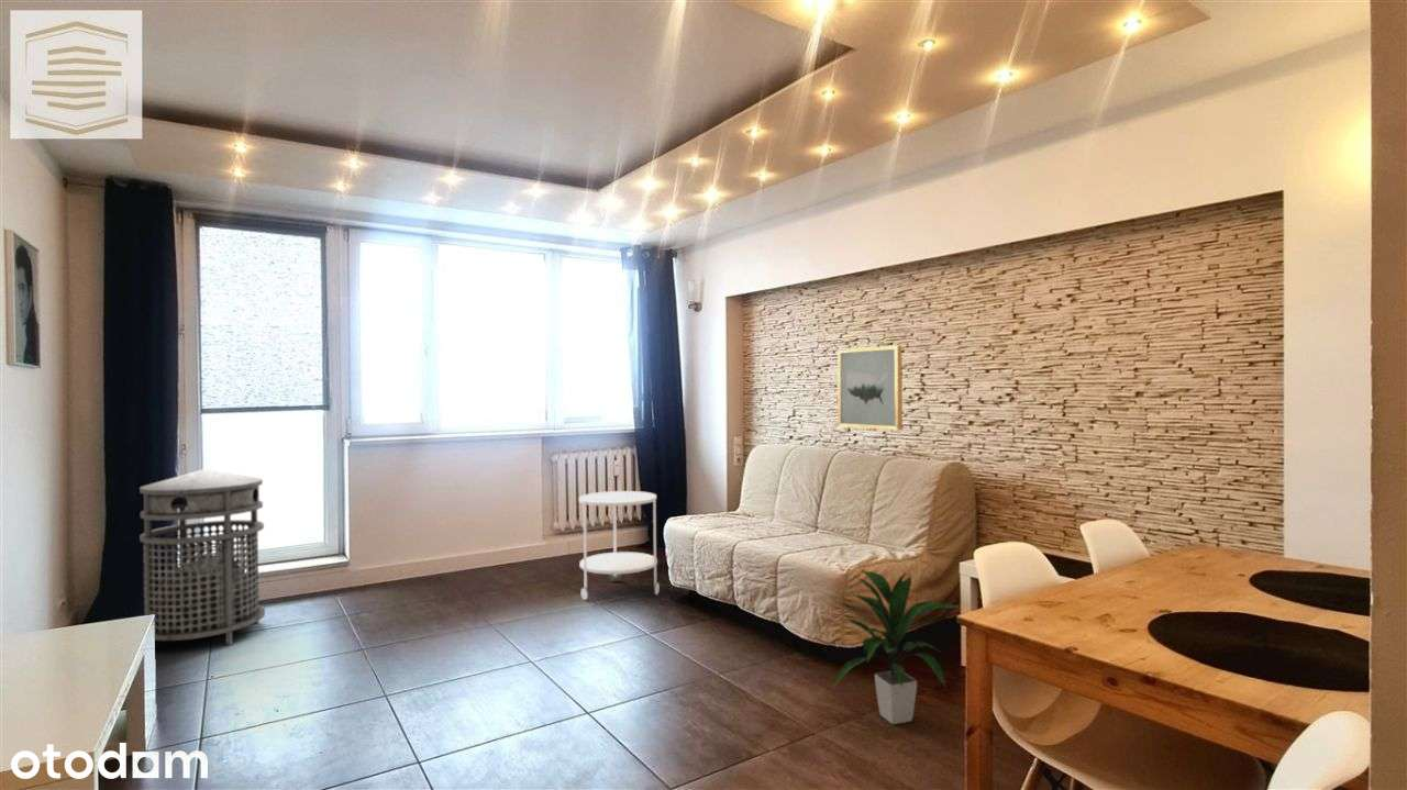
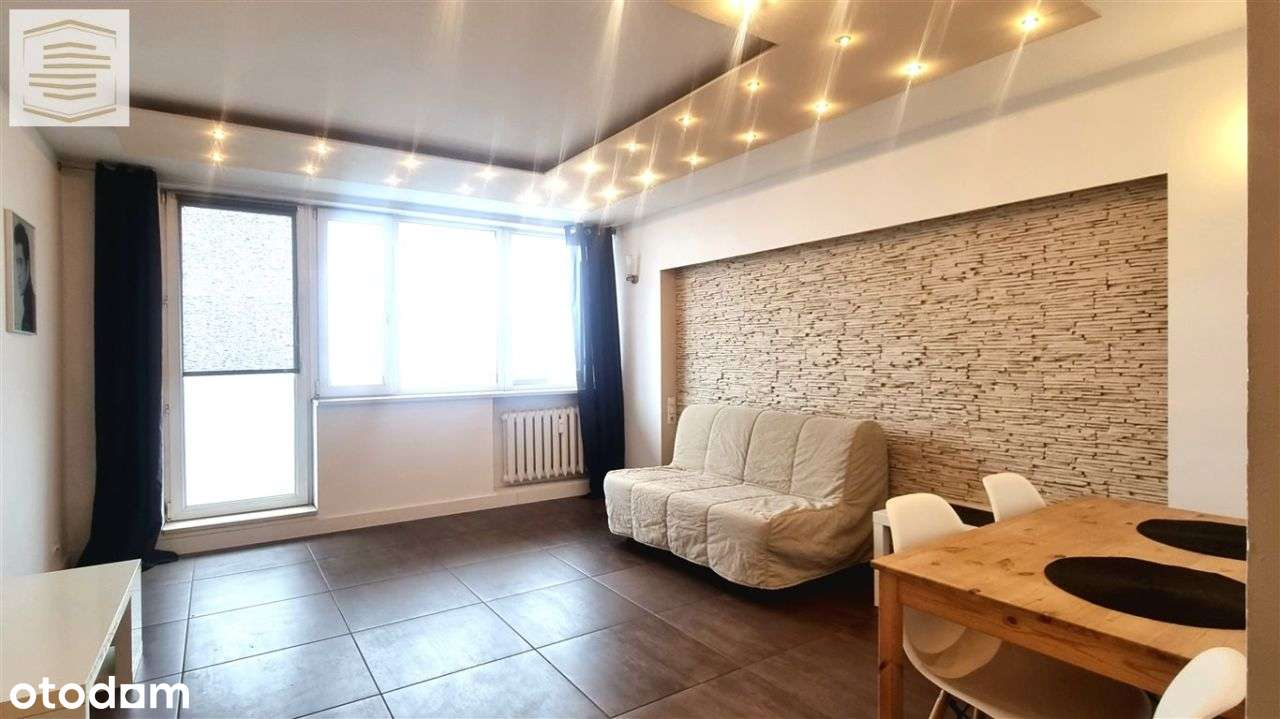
- side table [578,490,661,601]
- trash can [139,468,266,646]
- wall art [837,345,904,431]
- indoor plant [831,568,961,725]
